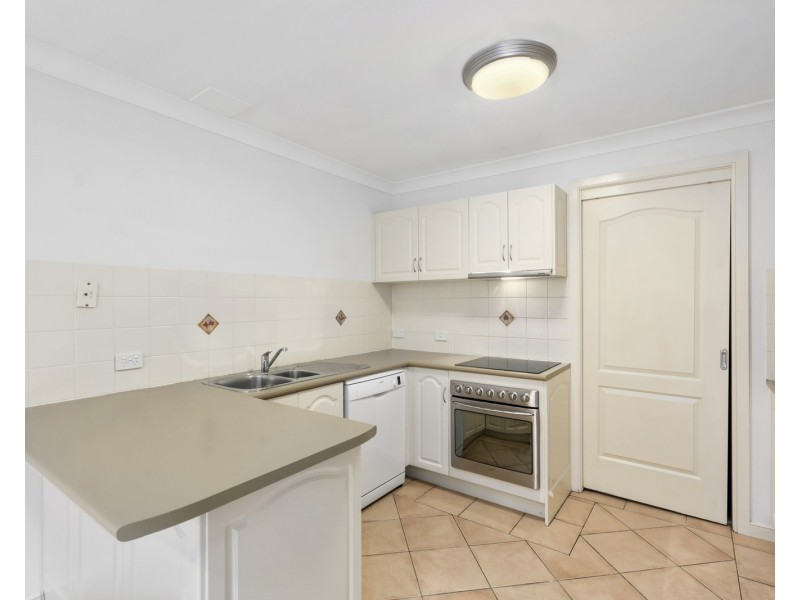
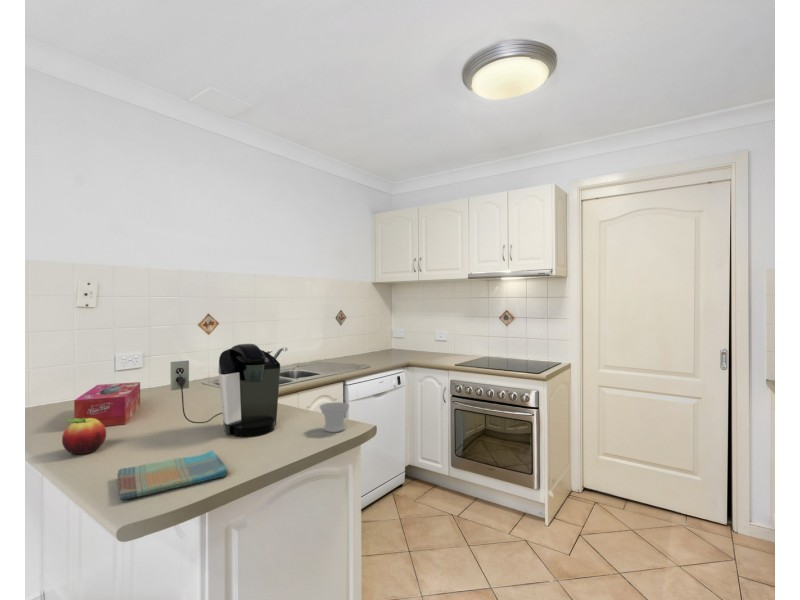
+ dish towel [116,449,229,501]
+ coffee maker [170,343,281,438]
+ tissue box [73,381,141,427]
+ cup [319,401,350,433]
+ fruit [61,418,107,455]
